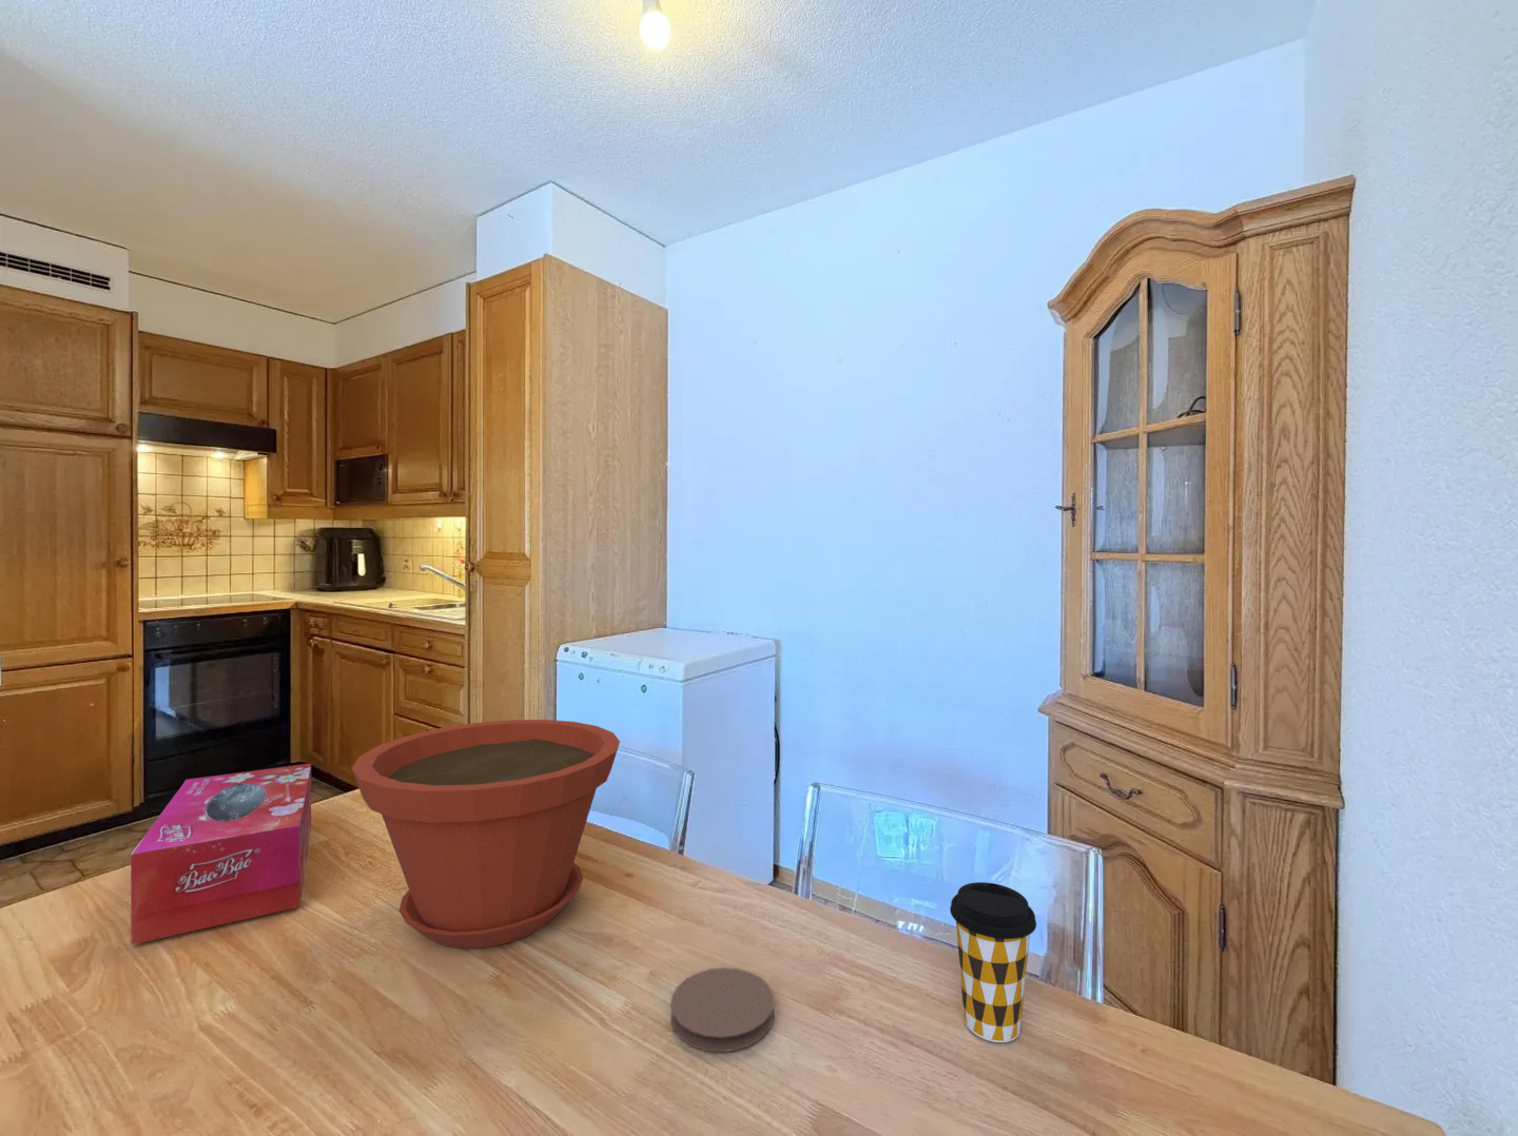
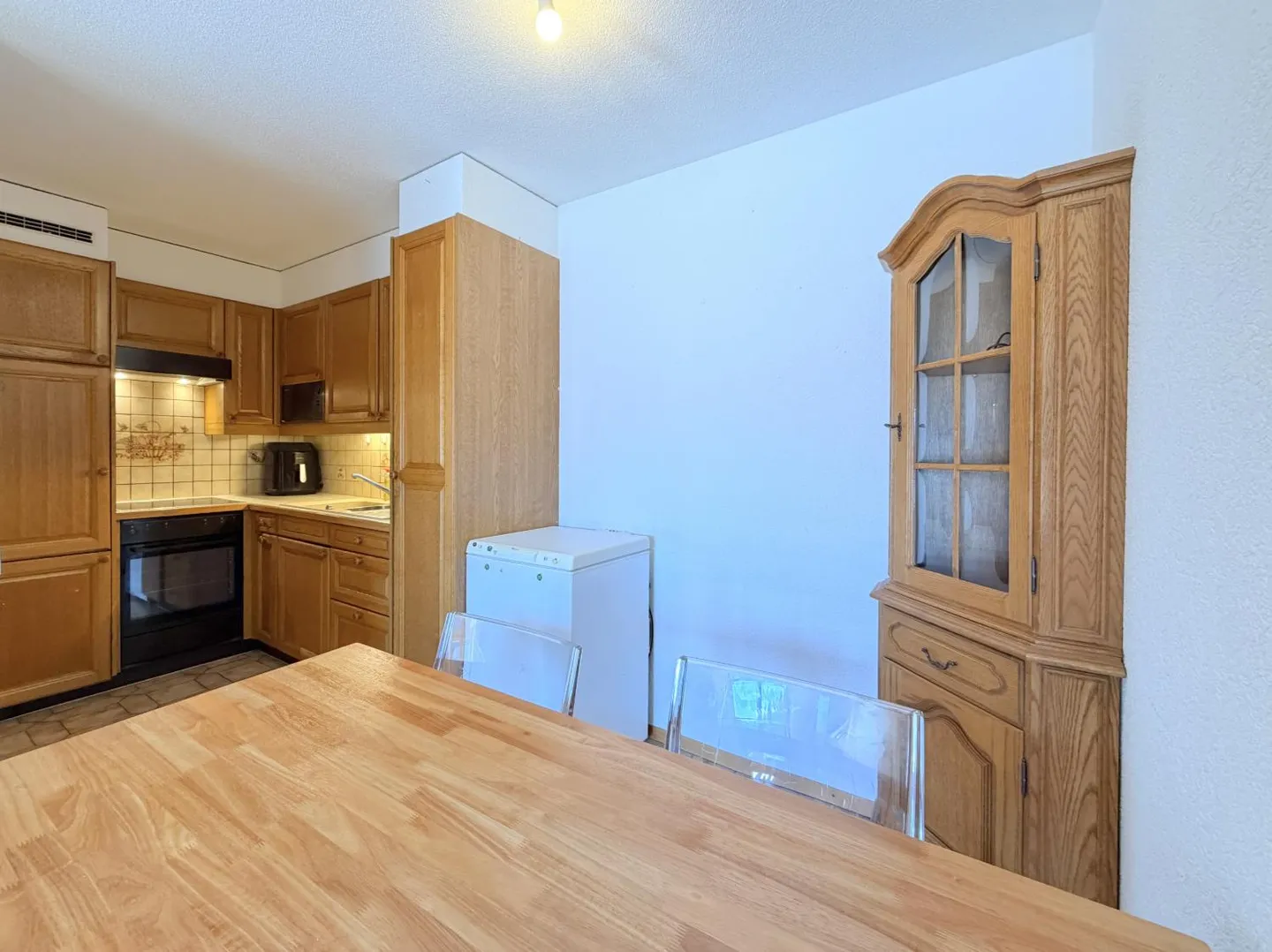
- coaster [669,967,775,1052]
- coffee cup [949,881,1037,1043]
- plant pot [351,718,621,950]
- tissue box [130,763,311,945]
